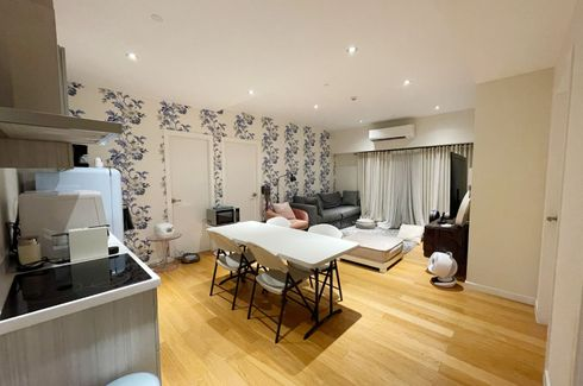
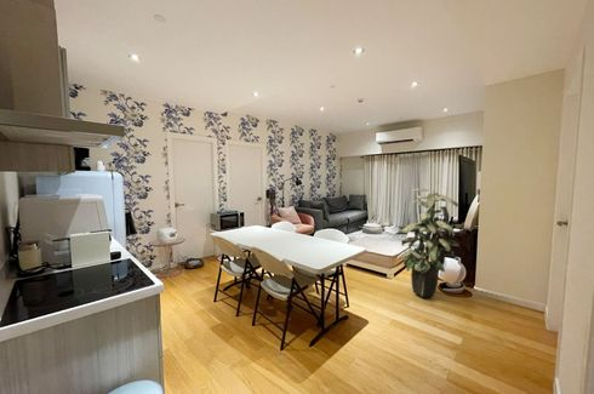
+ indoor plant [396,187,461,298]
